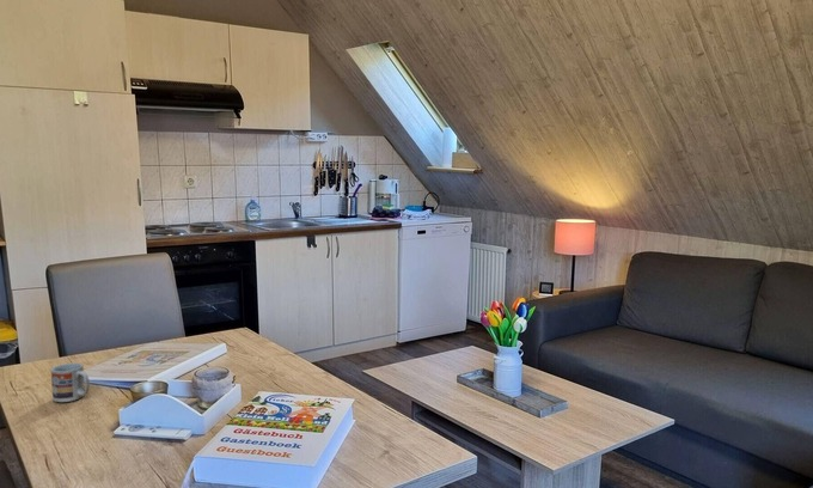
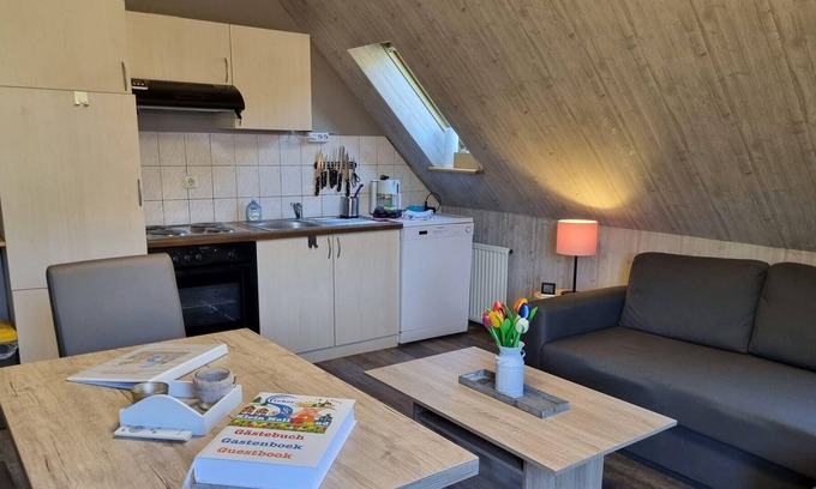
- cup [50,362,91,403]
